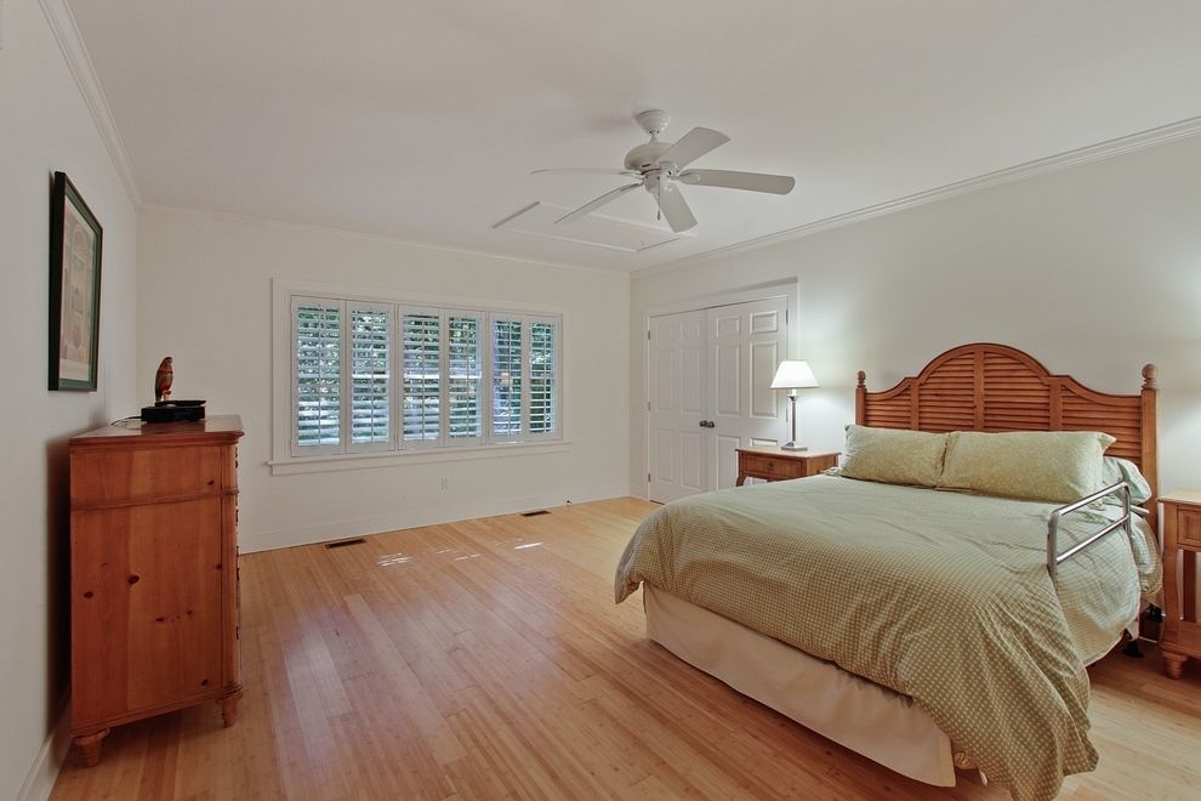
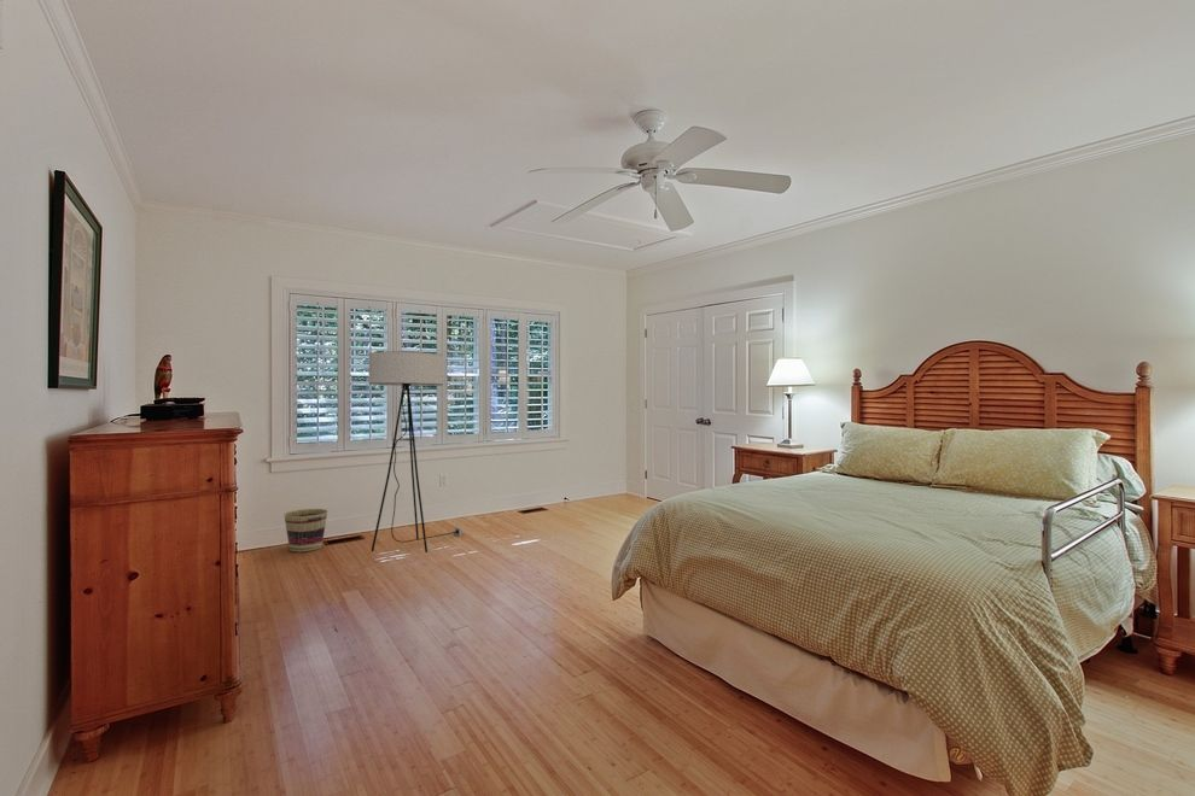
+ basket [282,508,328,552]
+ floor lamp [367,350,465,554]
